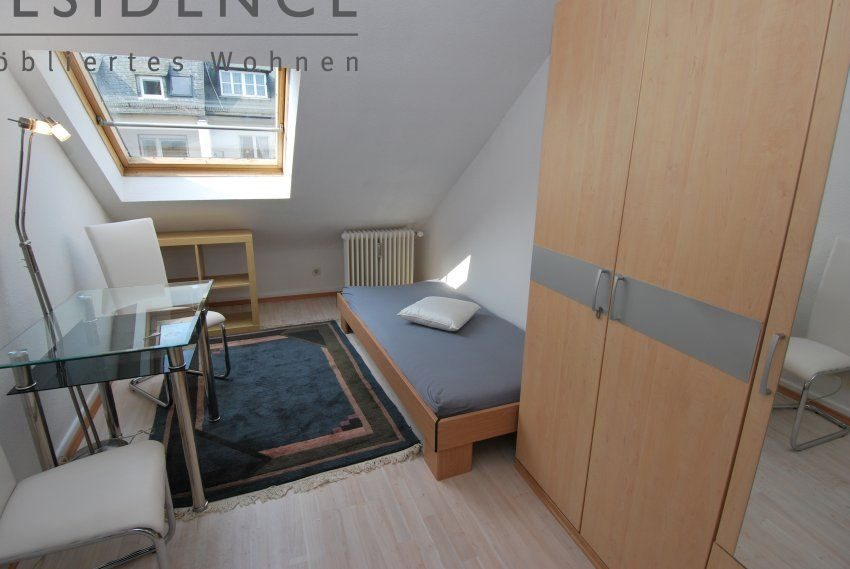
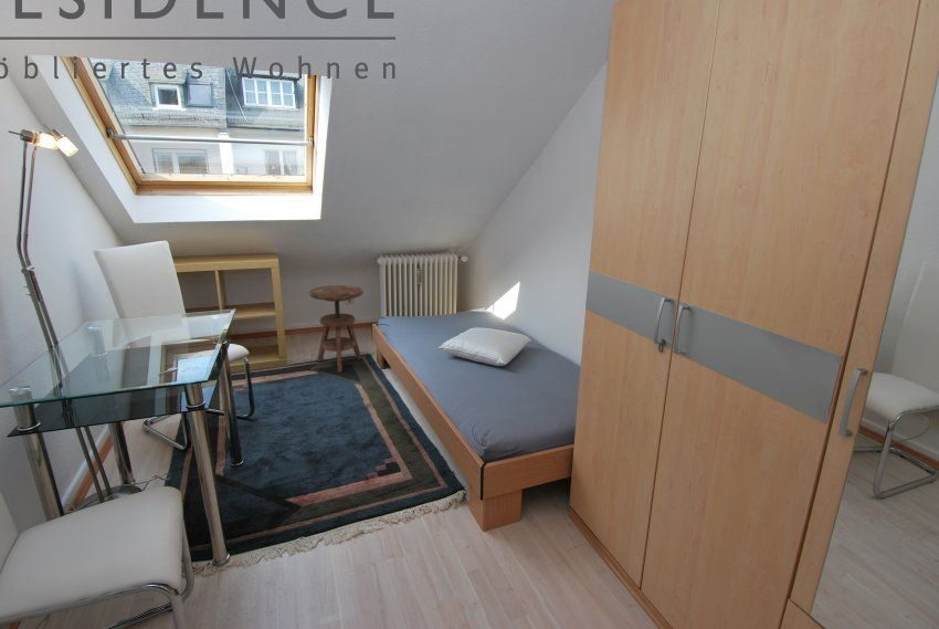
+ side table [308,284,365,374]
